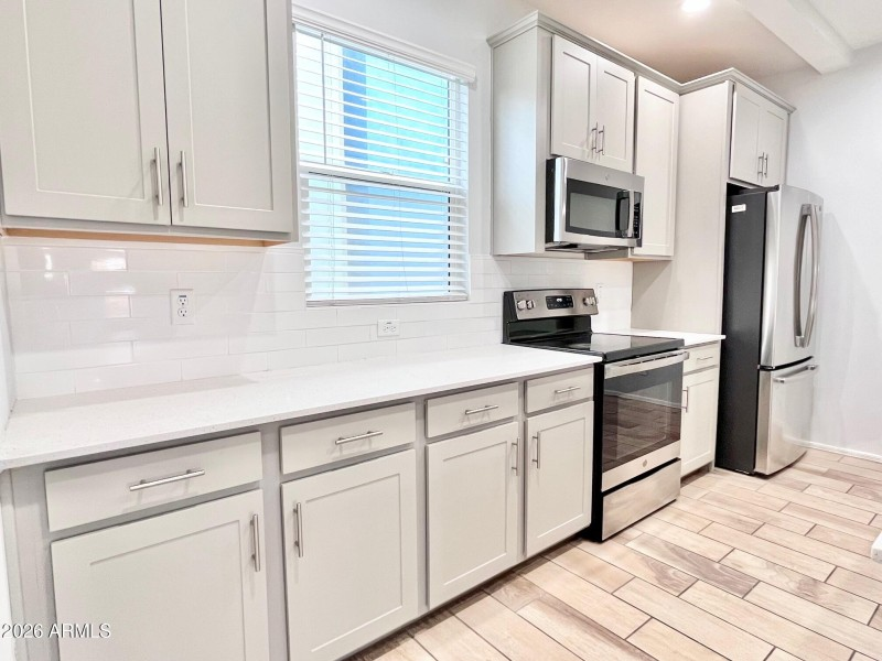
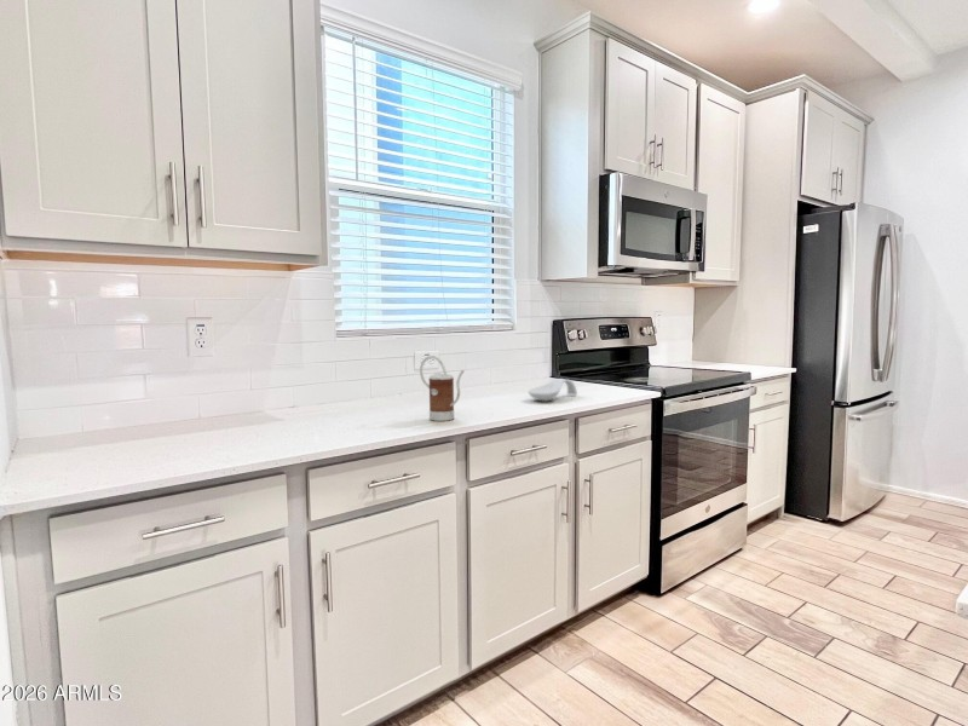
+ spoon rest [526,378,578,403]
+ kettle [419,355,466,422]
